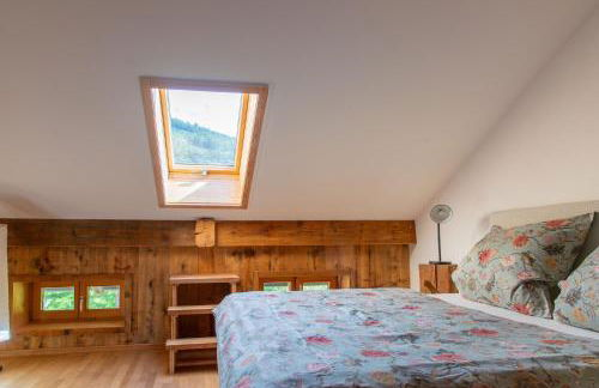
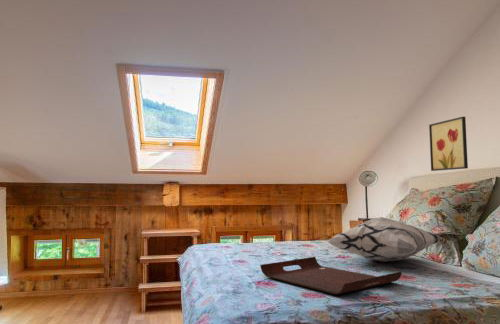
+ wall art [428,116,469,172]
+ decorative pillow [326,216,445,263]
+ serving tray [259,256,403,295]
